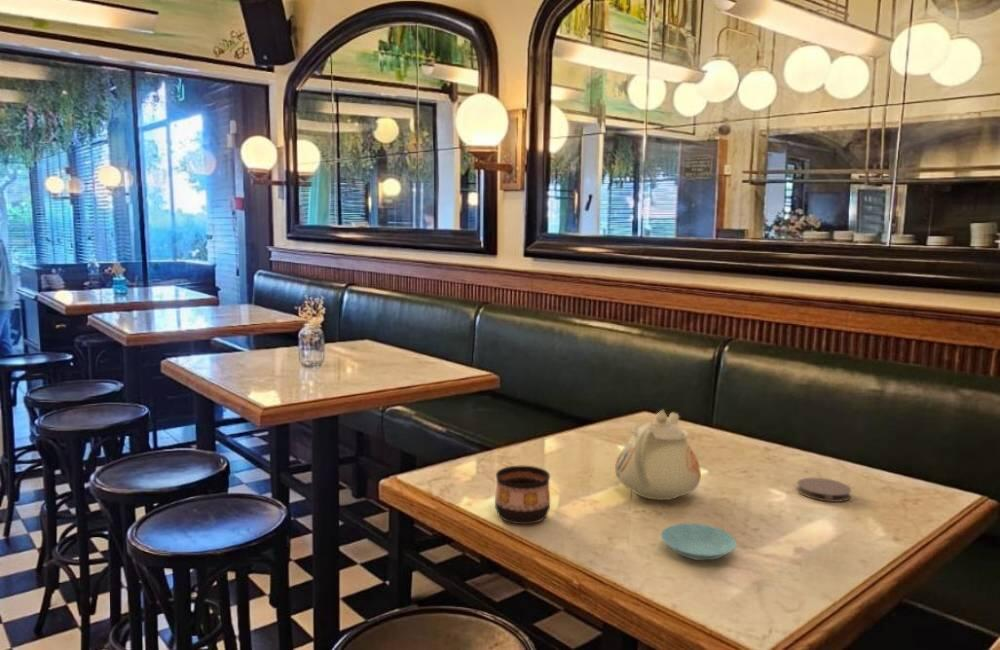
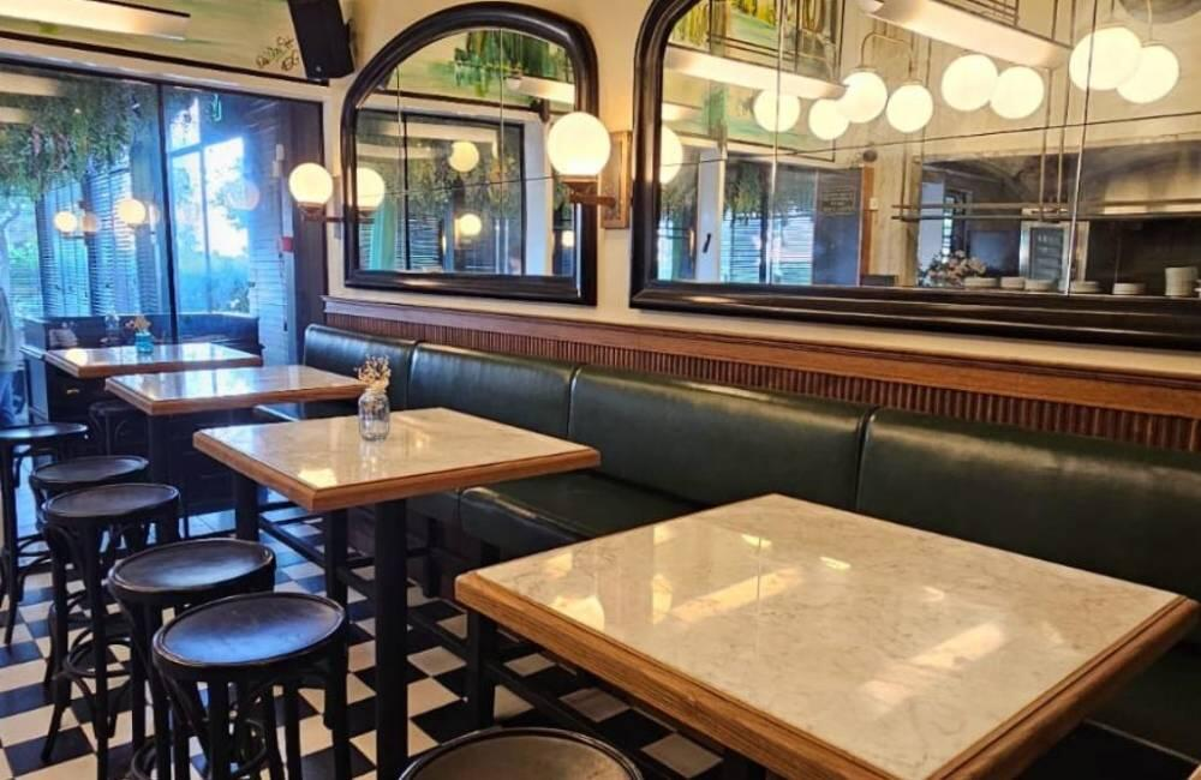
- saucer [660,523,737,561]
- cup [494,465,551,525]
- coaster [796,477,852,503]
- teapot [614,409,702,501]
